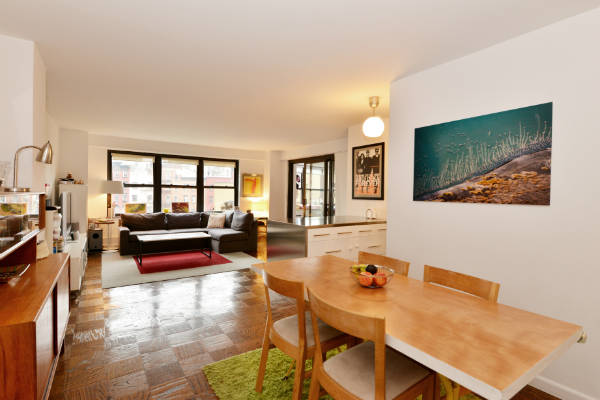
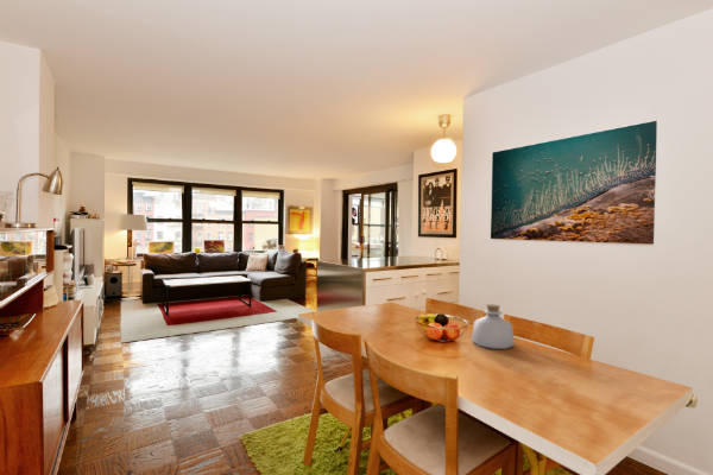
+ bottle [471,303,516,350]
